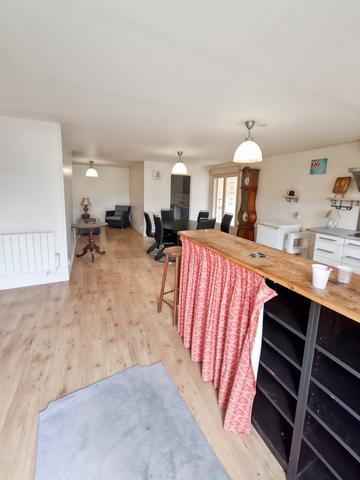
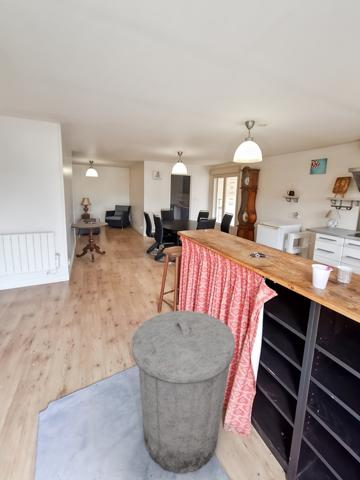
+ trash can [131,310,236,475]
